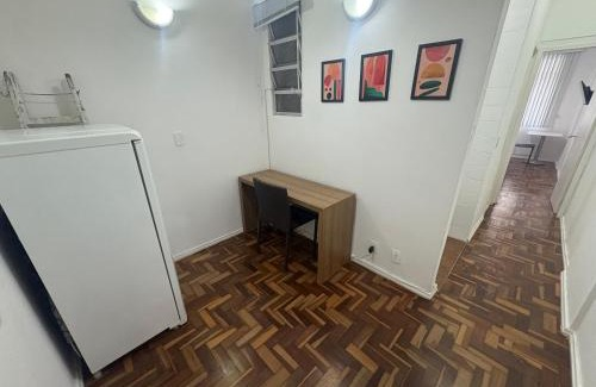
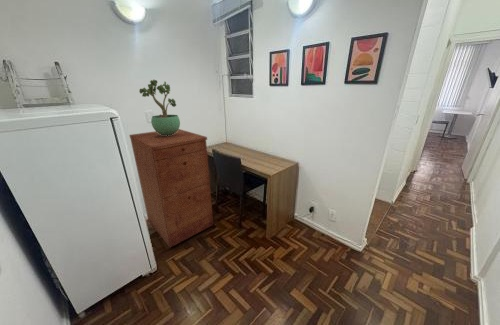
+ filing cabinet [128,128,214,249]
+ potted plant [138,79,181,136]
